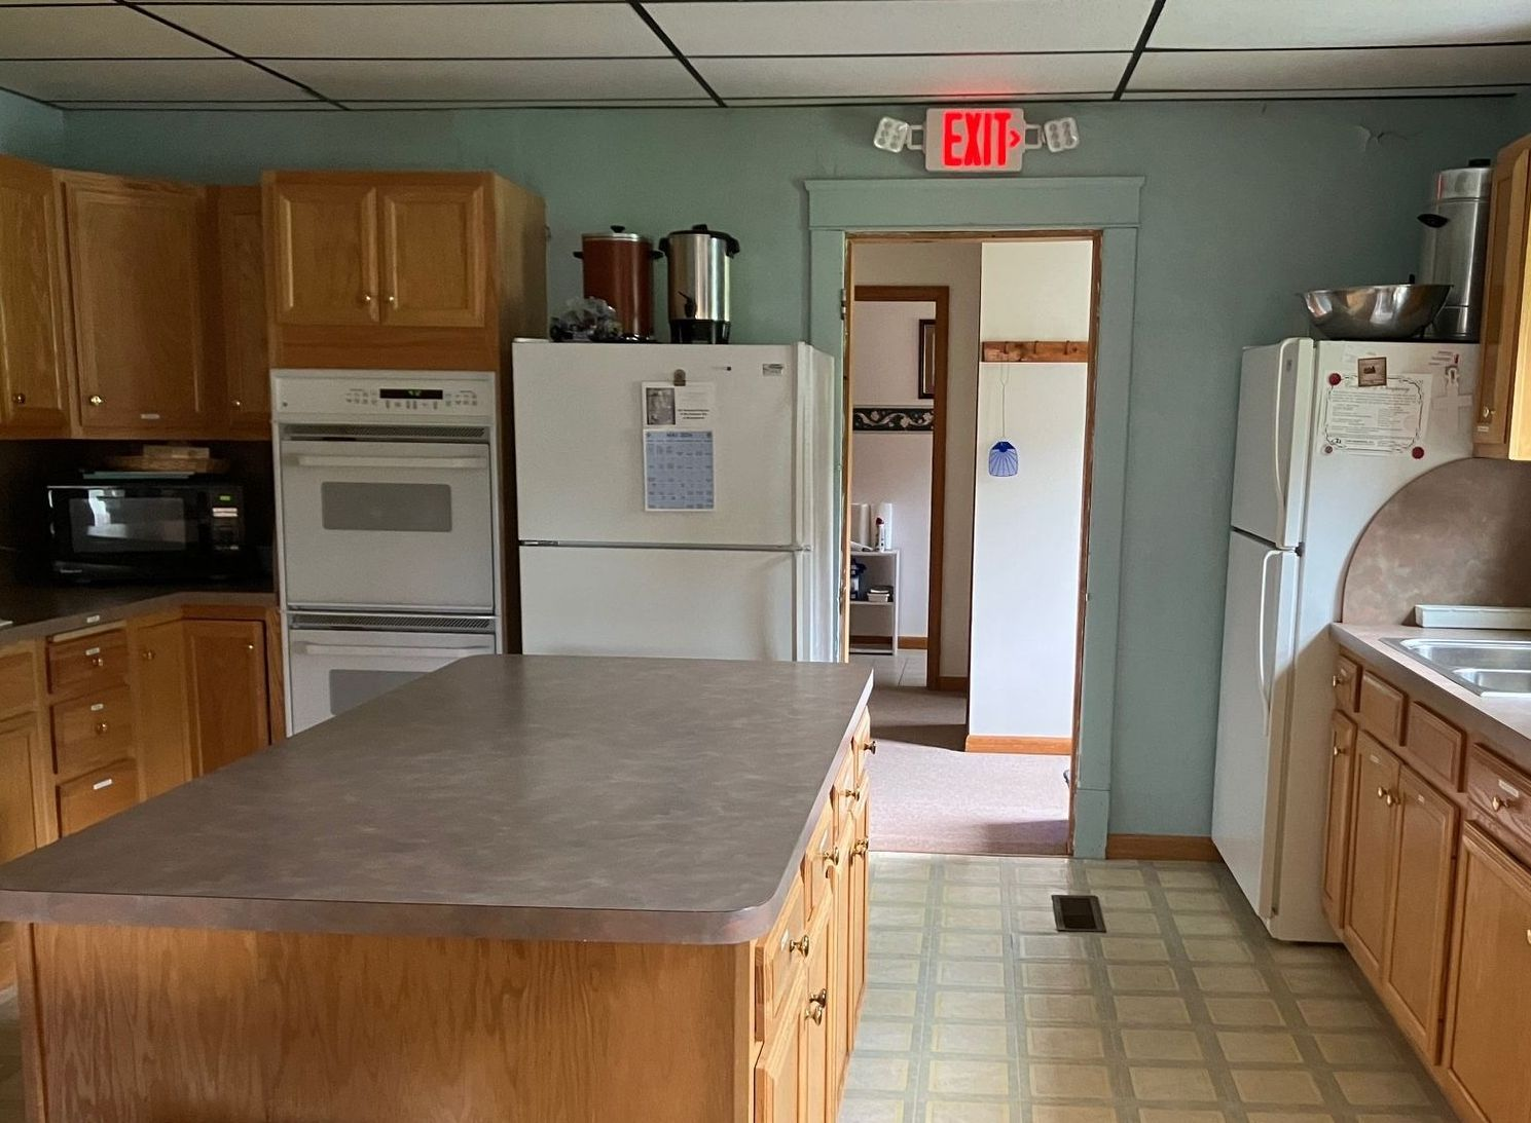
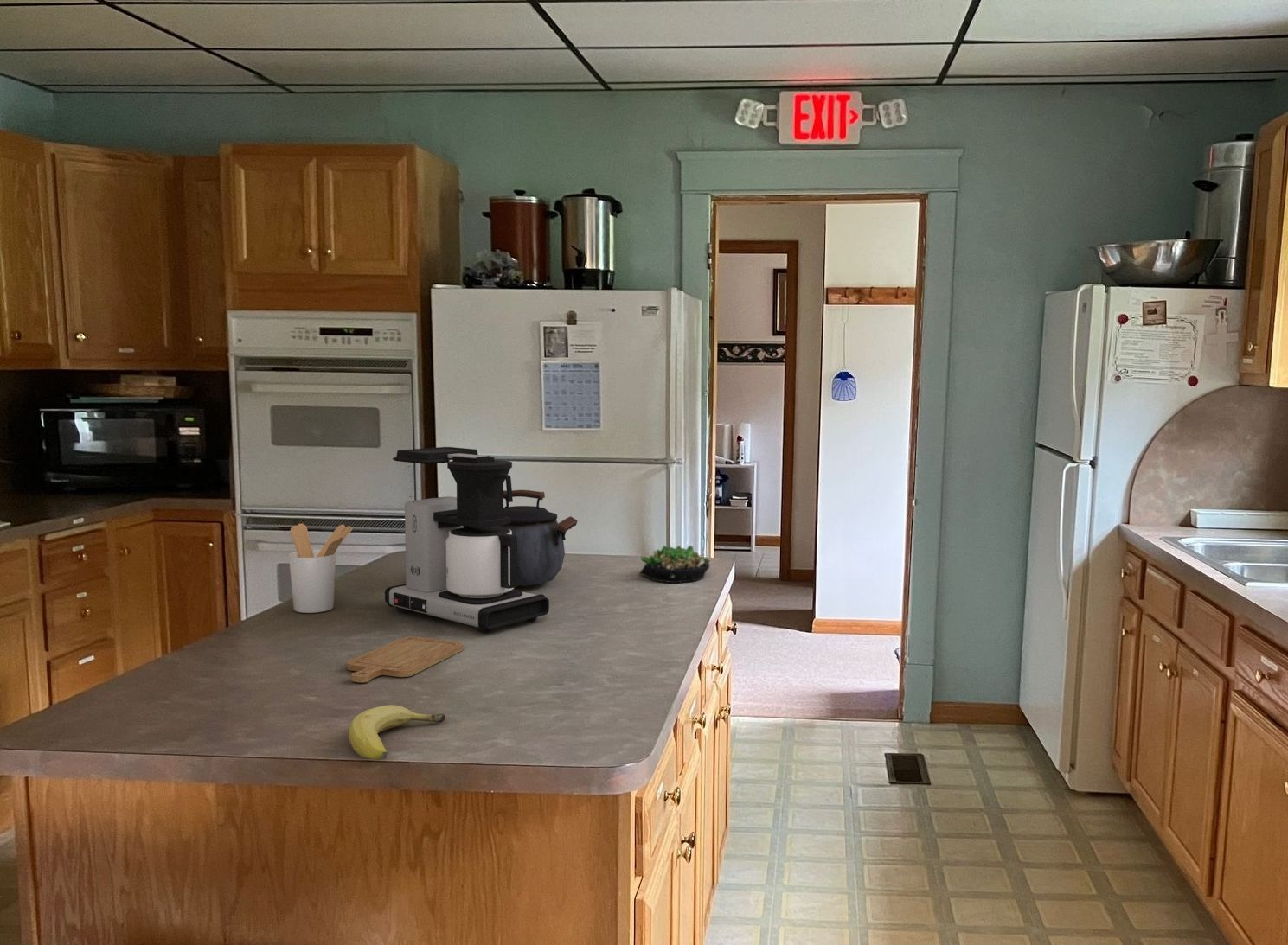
+ succulent plant [639,545,711,584]
+ utensil holder [288,523,354,614]
+ kettle [496,489,579,587]
+ coffee maker [384,446,550,634]
+ chopping board [346,635,465,684]
+ fruit [348,704,446,761]
